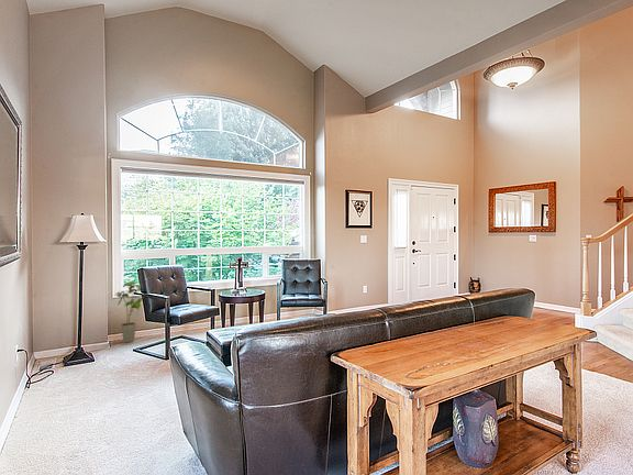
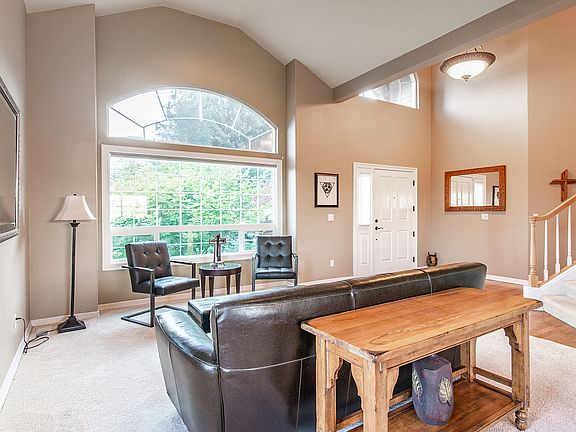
- house plant [113,280,143,344]
